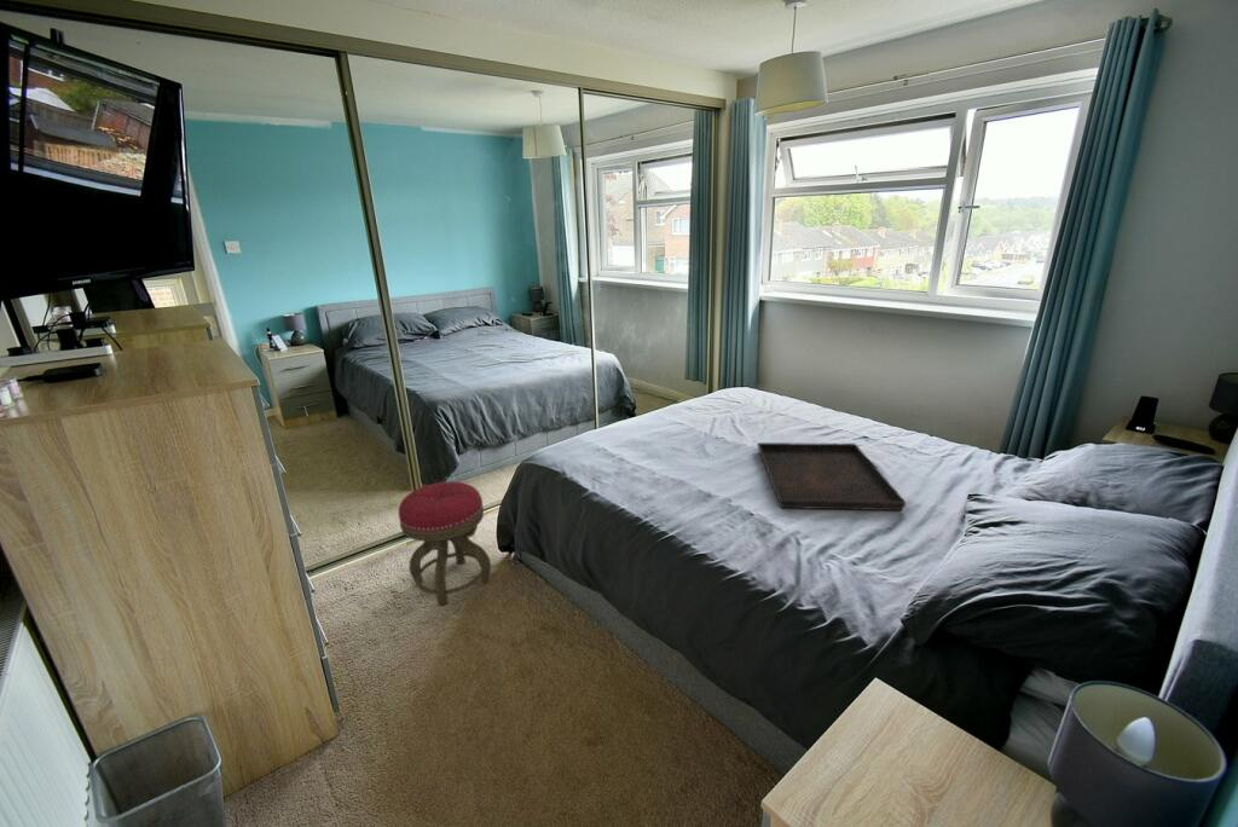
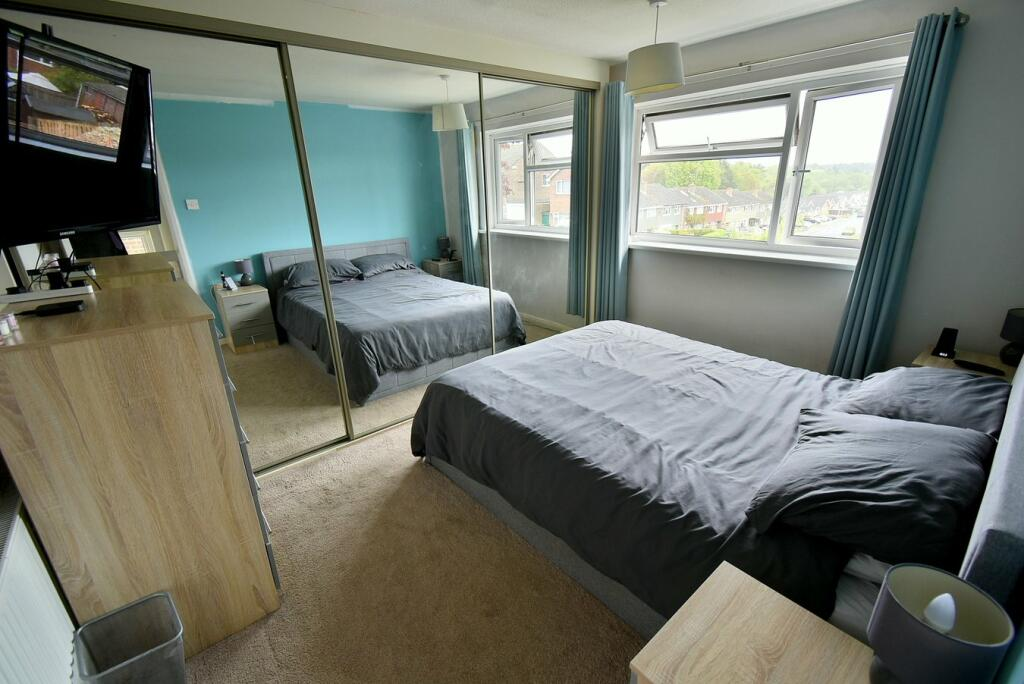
- stool [398,480,492,606]
- serving tray [757,441,907,511]
